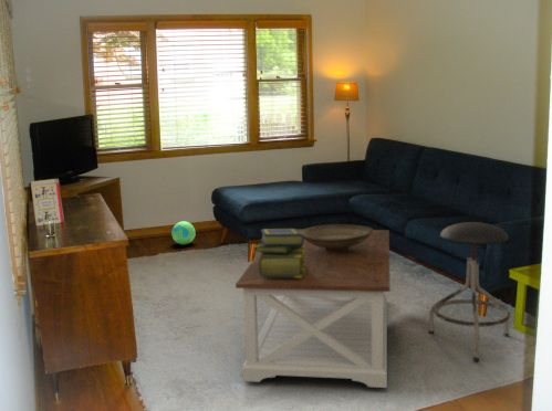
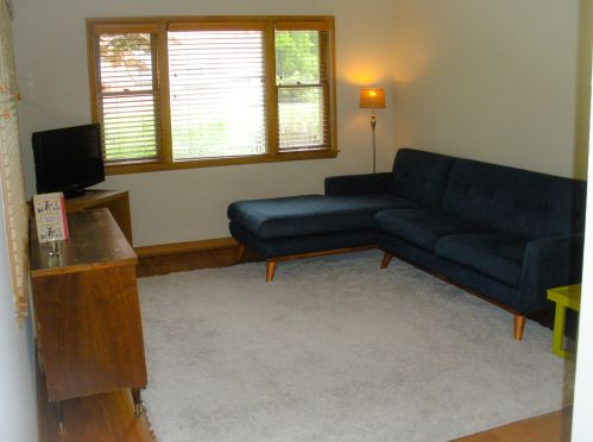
- ball [170,220,197,245]
- coffee table [235,229,390,389]
- stool [428,221,511,362]
- decorative bowl [300,223,374,252]
- stack of books [253,228,305,277]
